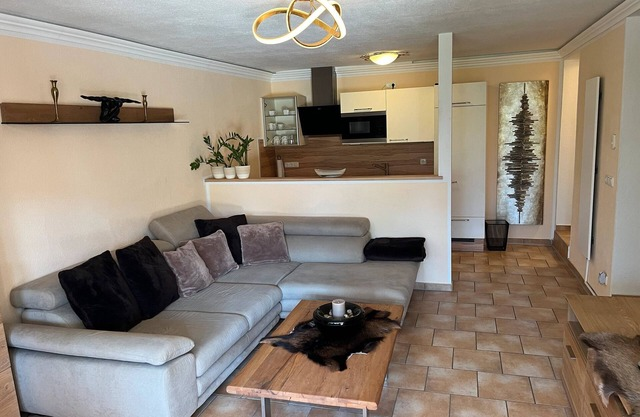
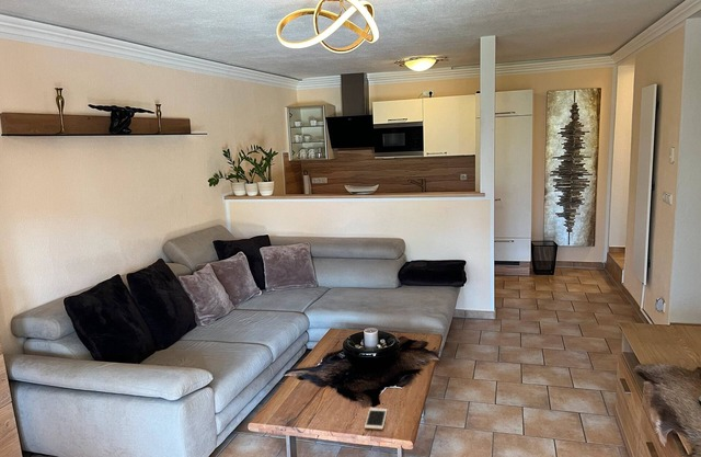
+ cell phone [364,407,388,431]
